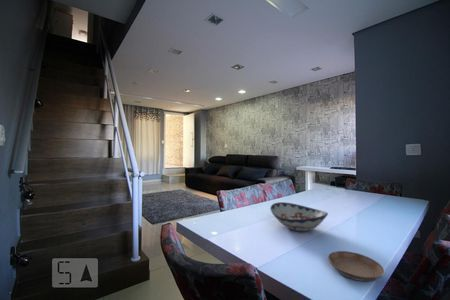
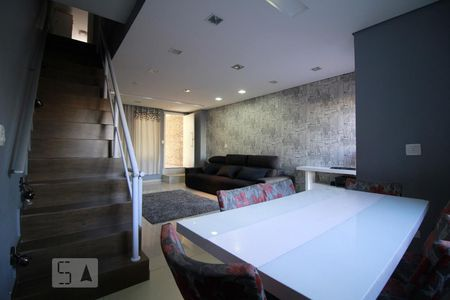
- saucer [327,250,385,282]
- decorative bowl [269,201,329,232]
